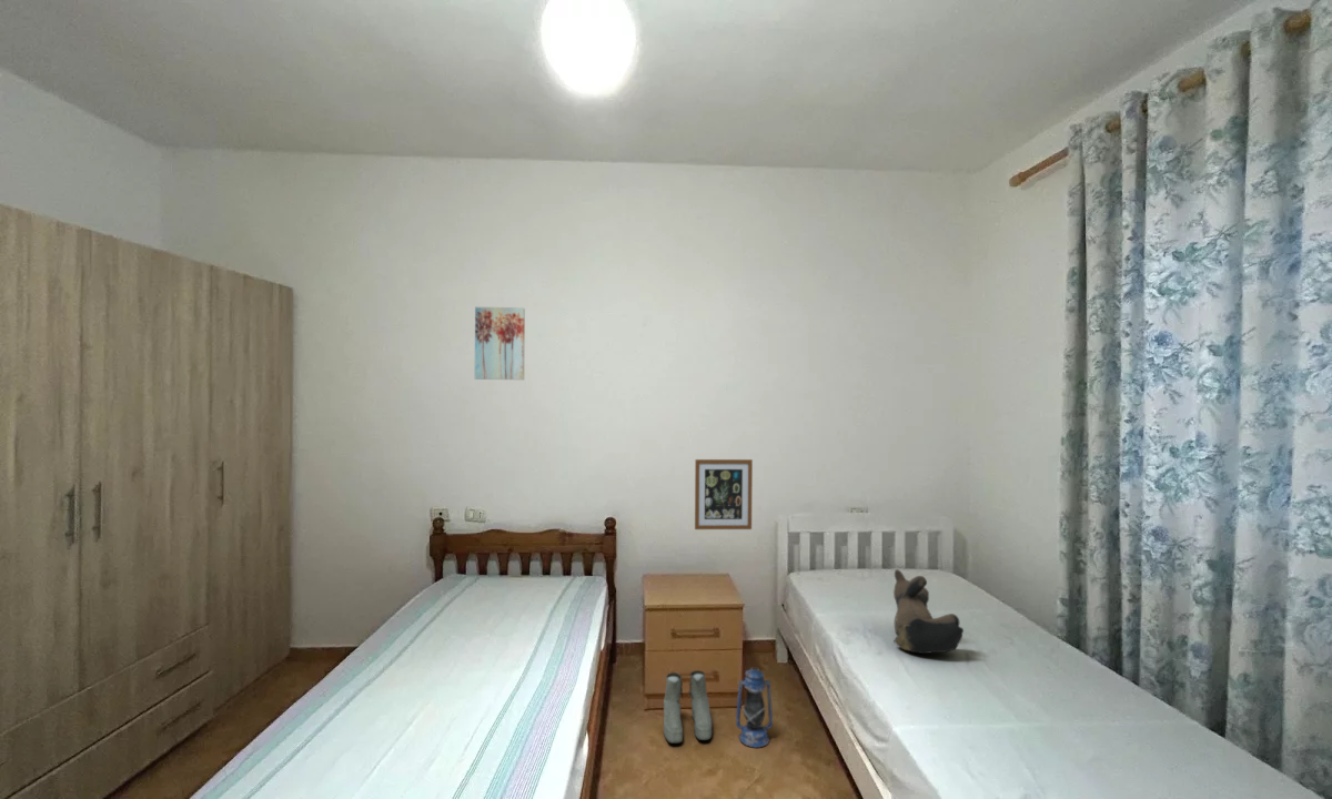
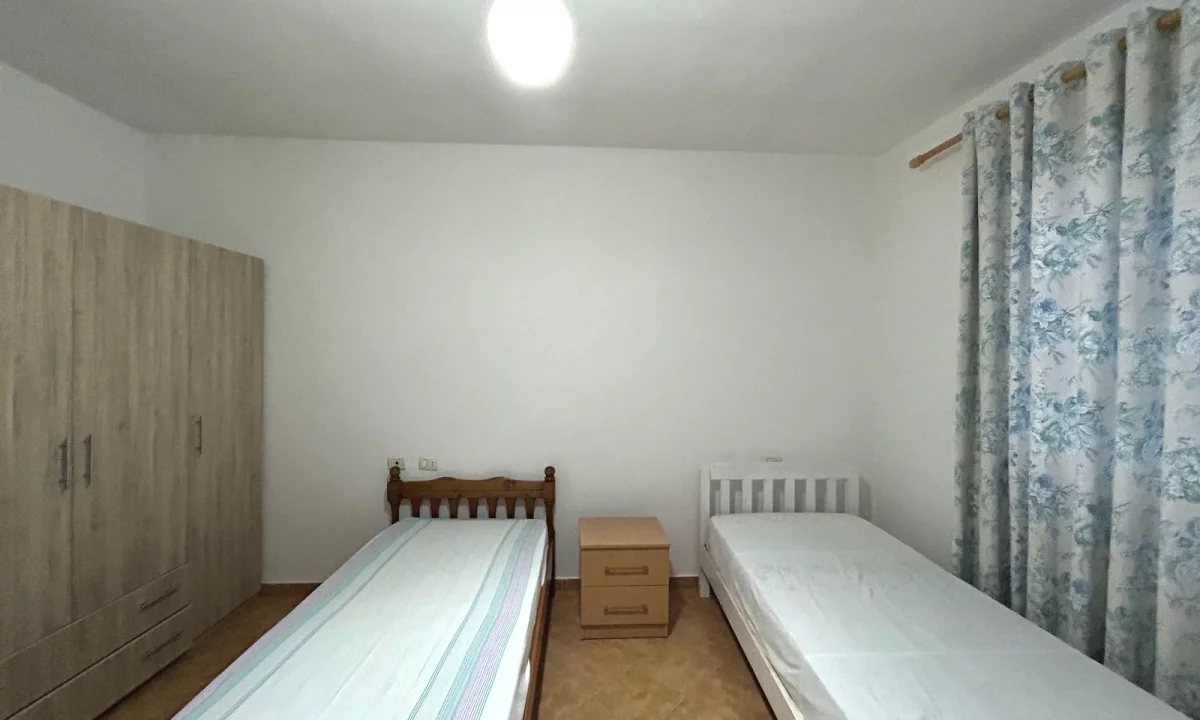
- lantern [735,666,774,748]
- teddy bear [892,568,965,655]
- boots [663,669,713,745]
- wall art [474,306,526,381]
- wall art [694,458,754,530]
